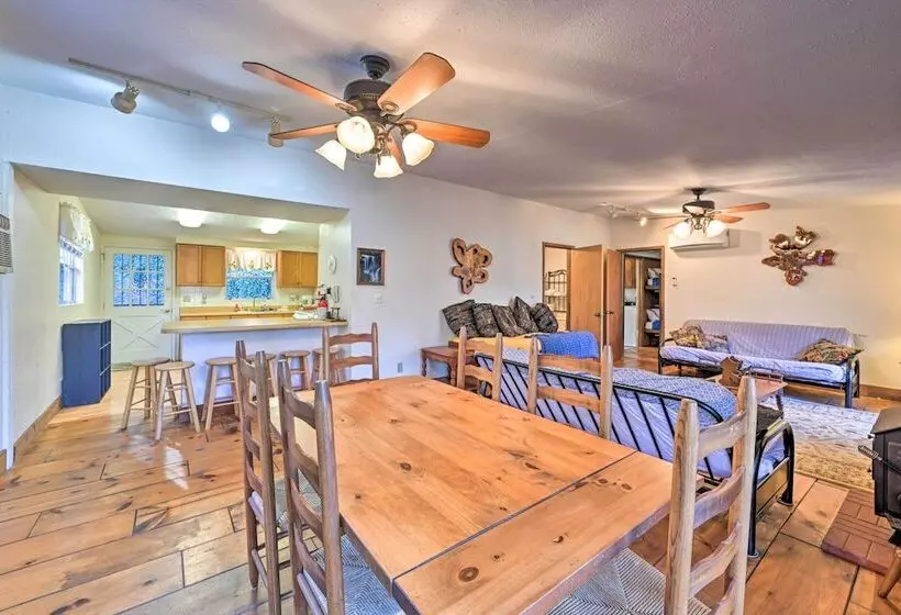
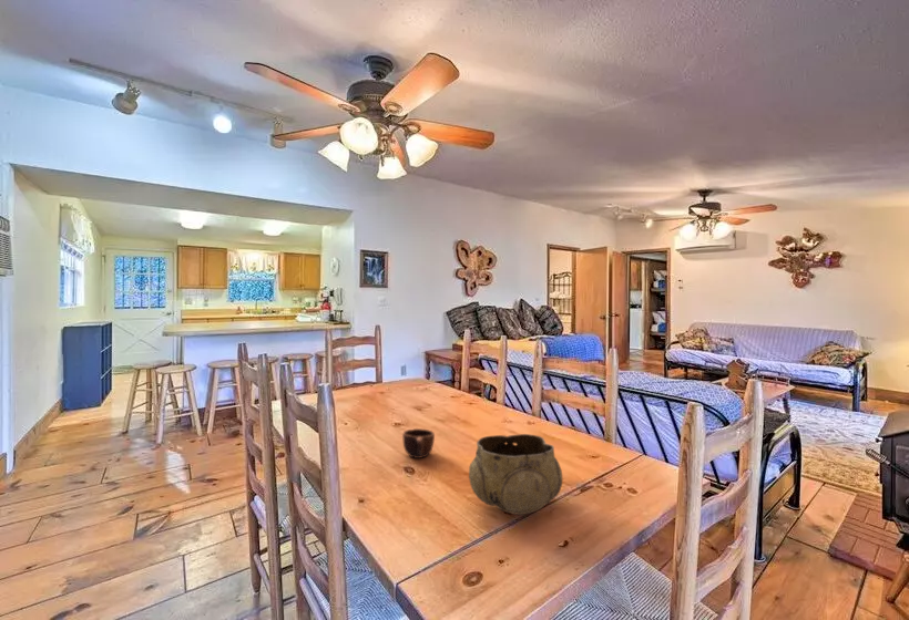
+ decorative bowl [468,433,563,516]
+ mug [401,427,436,459]
